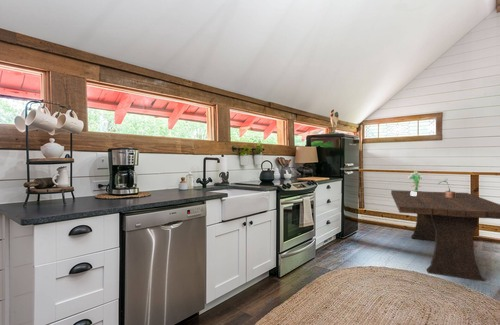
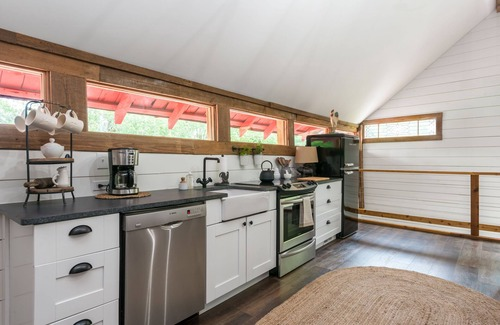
- bouquet [407,170,425,196]
- potted plant [438,178,456,198]
- dining table [390,189,500,282]
